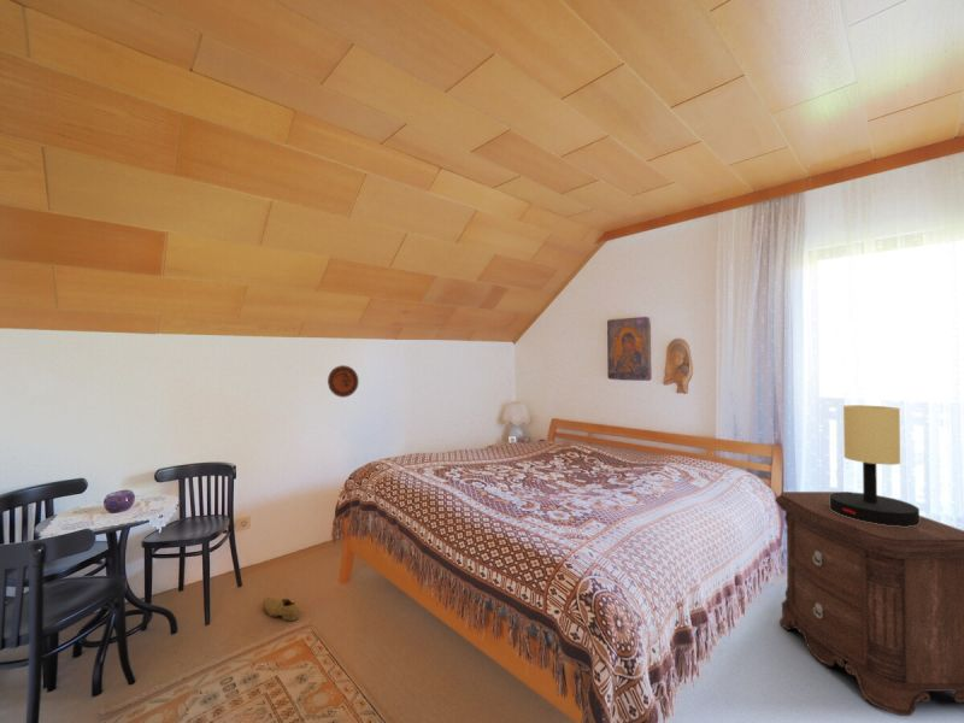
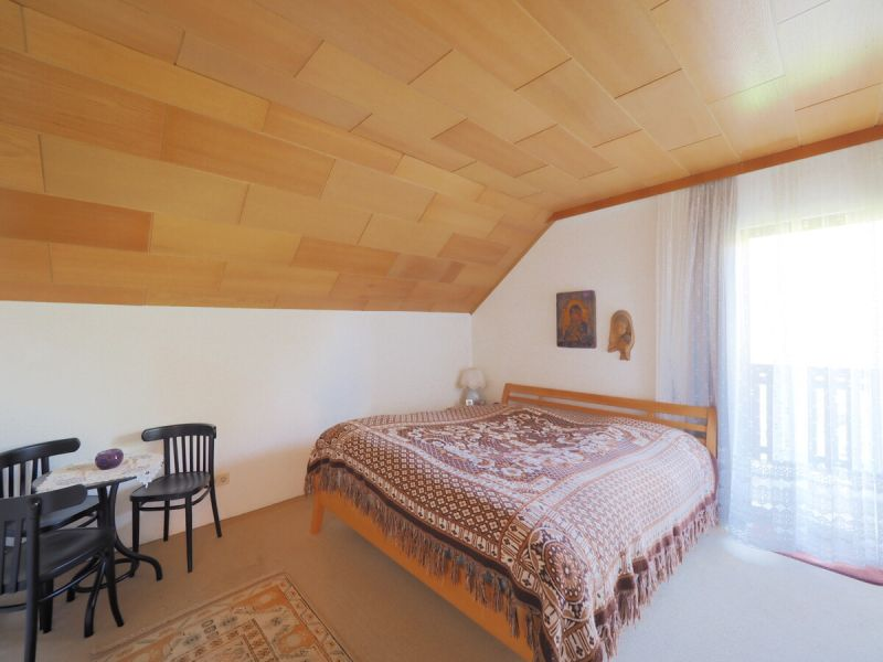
- decorative plate [327,364,360,399]
- shoe [261,592,300,622]
- nightstand [774,490,964,717]
- table lamp [830,404,921,527]
